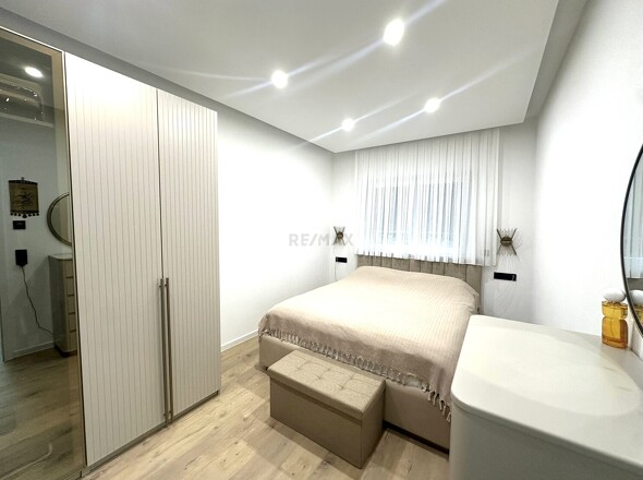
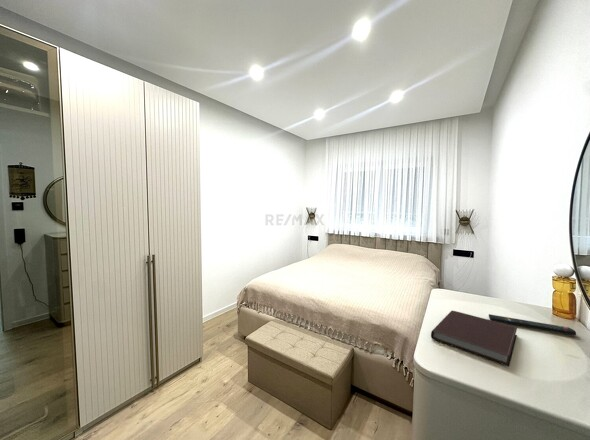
+ remote control [488,313,577,336]
+ notebook [430,310,518,367]
